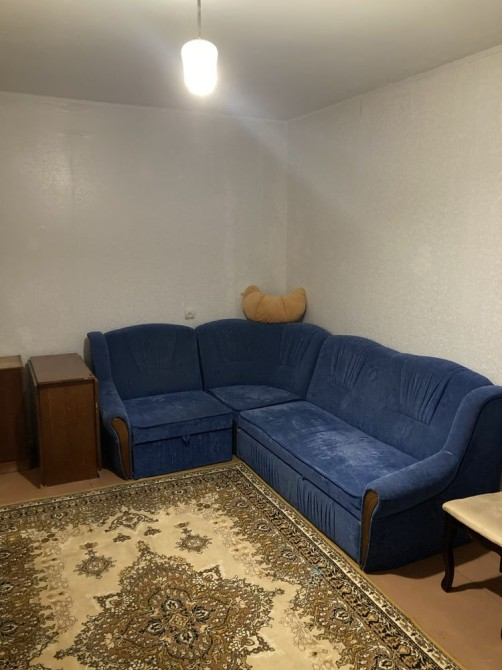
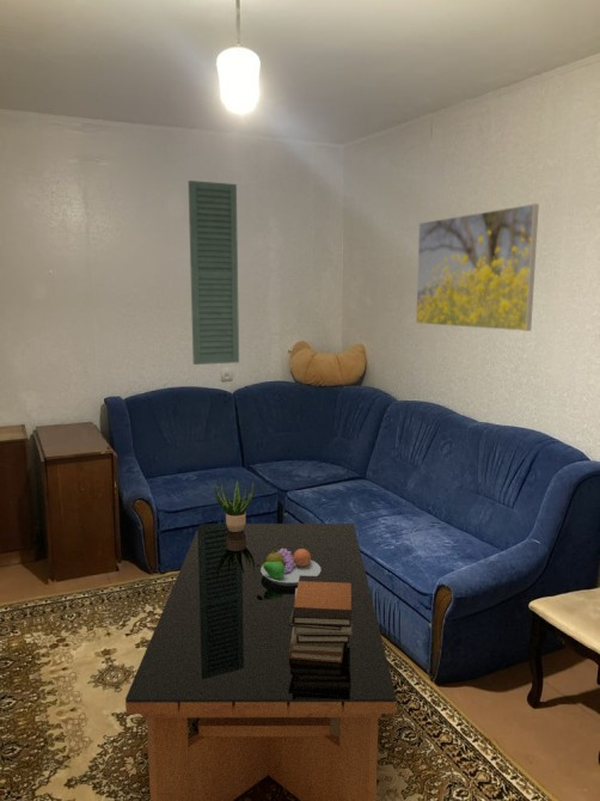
+ coffee table [124,522,398,801]
+ potted plant [214,479,255,532]
+ wall art [188,179,240,366]
+ book stack [288,575,353,664]
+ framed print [415,203,540,332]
+ fruit bowl [256,548,320,586]
